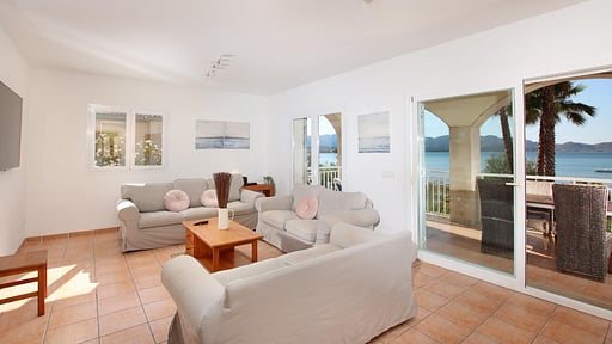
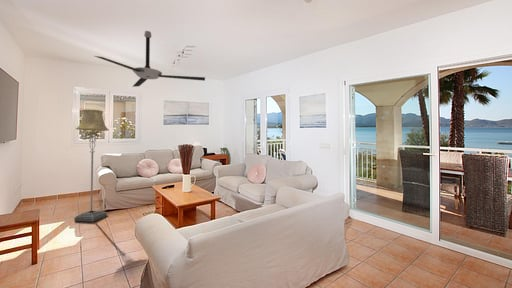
+ floor lamp [73,109,110,222]
+ ceiling fan [94,30,206,88]
